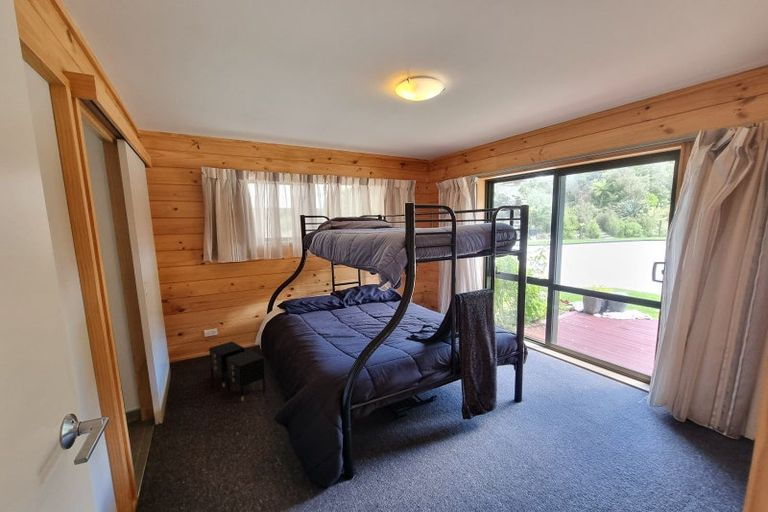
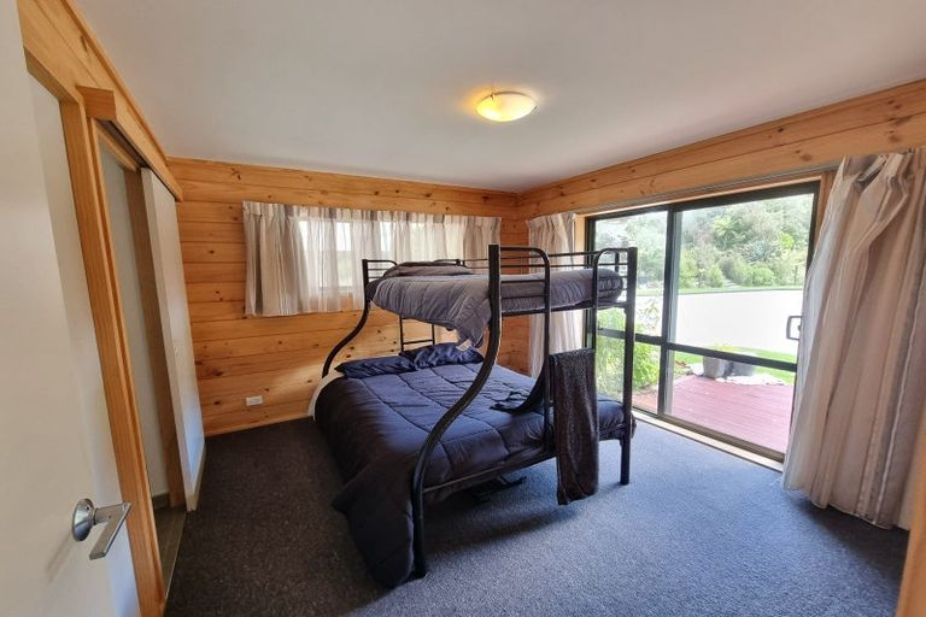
- nightstand [208,340,267,402]
